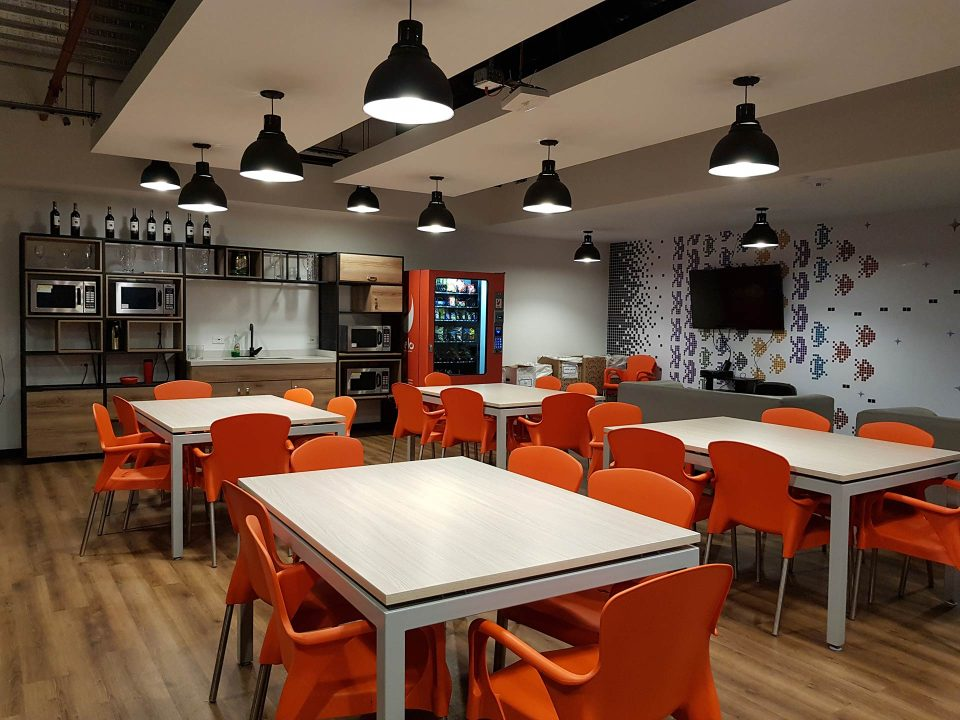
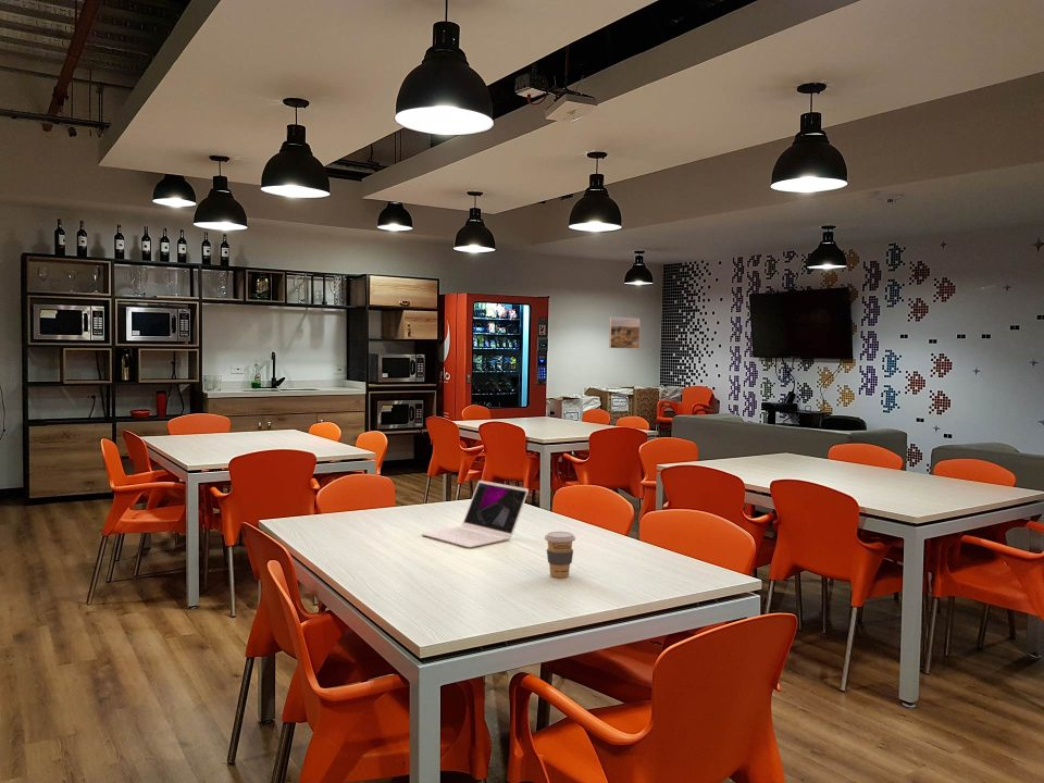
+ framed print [608,316,641,350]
+ laptop [420,480,530,549]
+ coffee cup [544,531,576,579]
